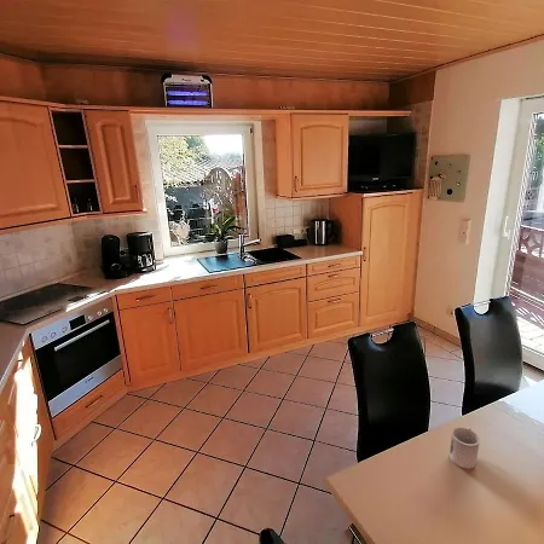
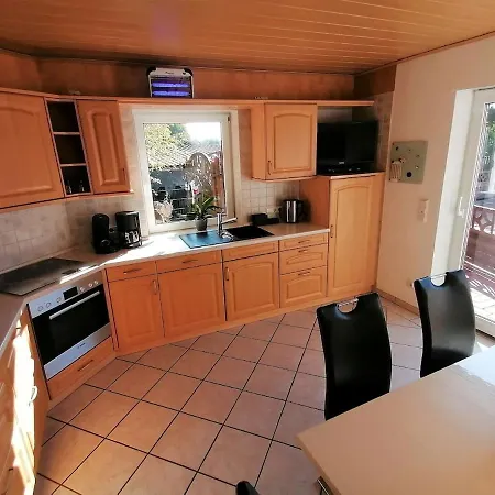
- cup [448,426,481,470]
